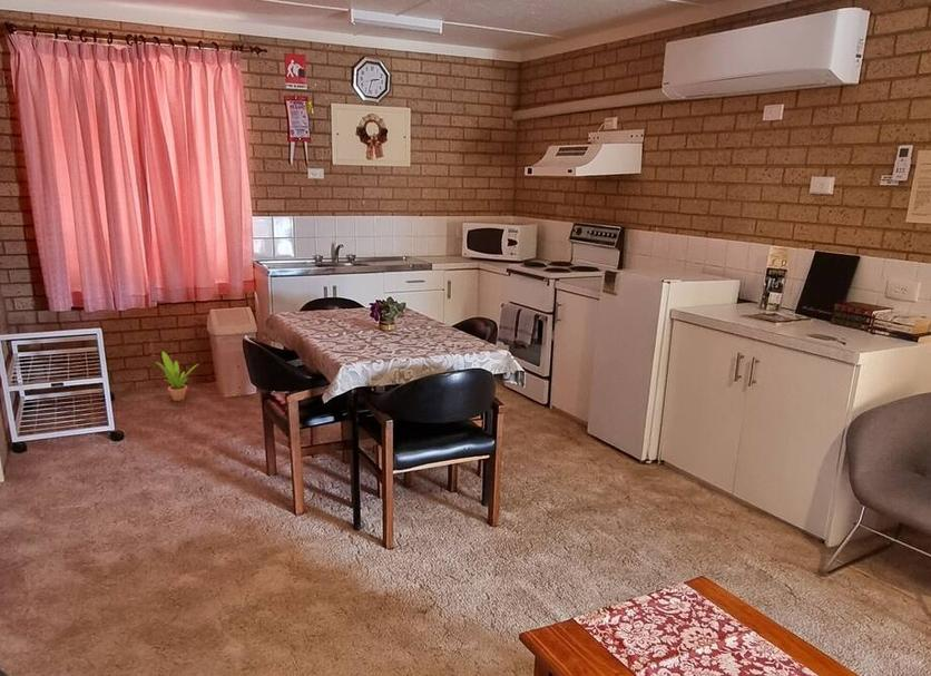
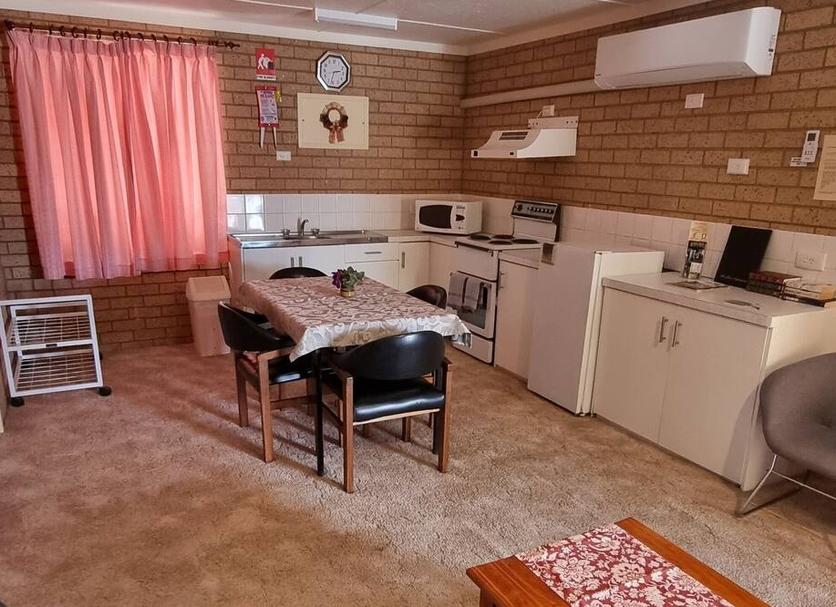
- potted plant [155,351,199,402]
